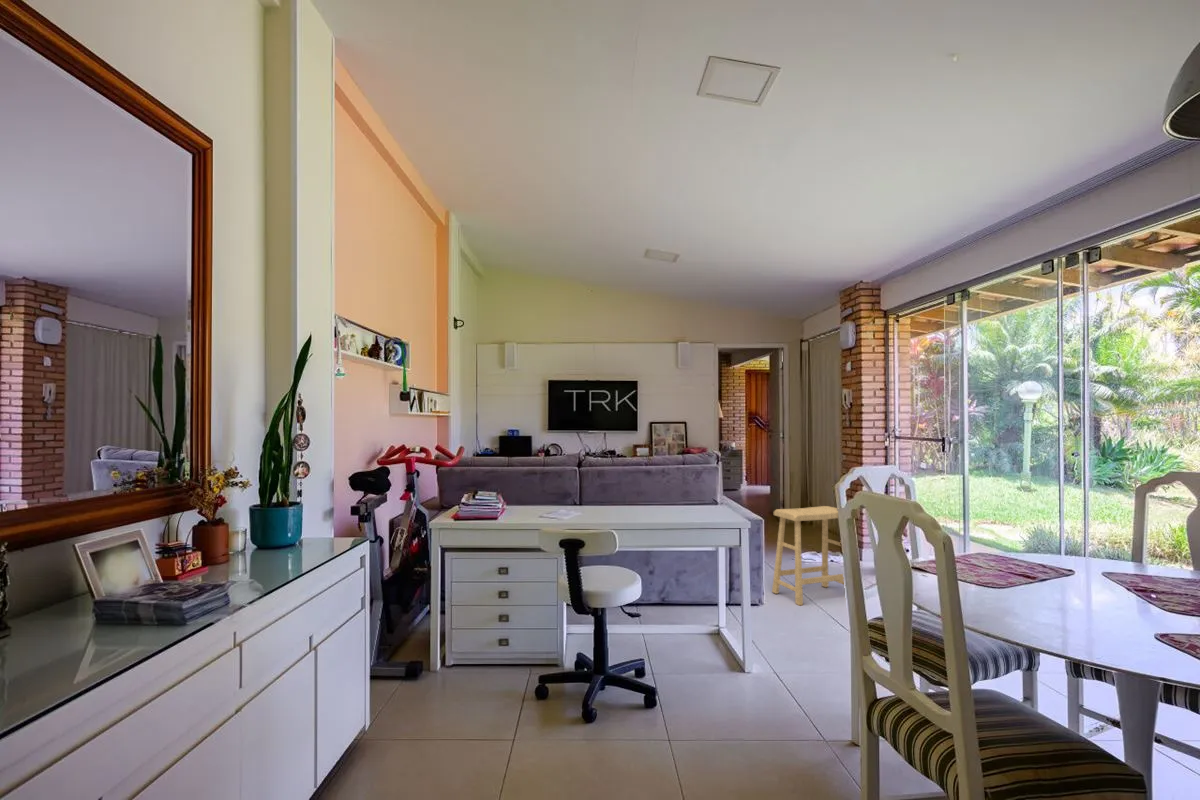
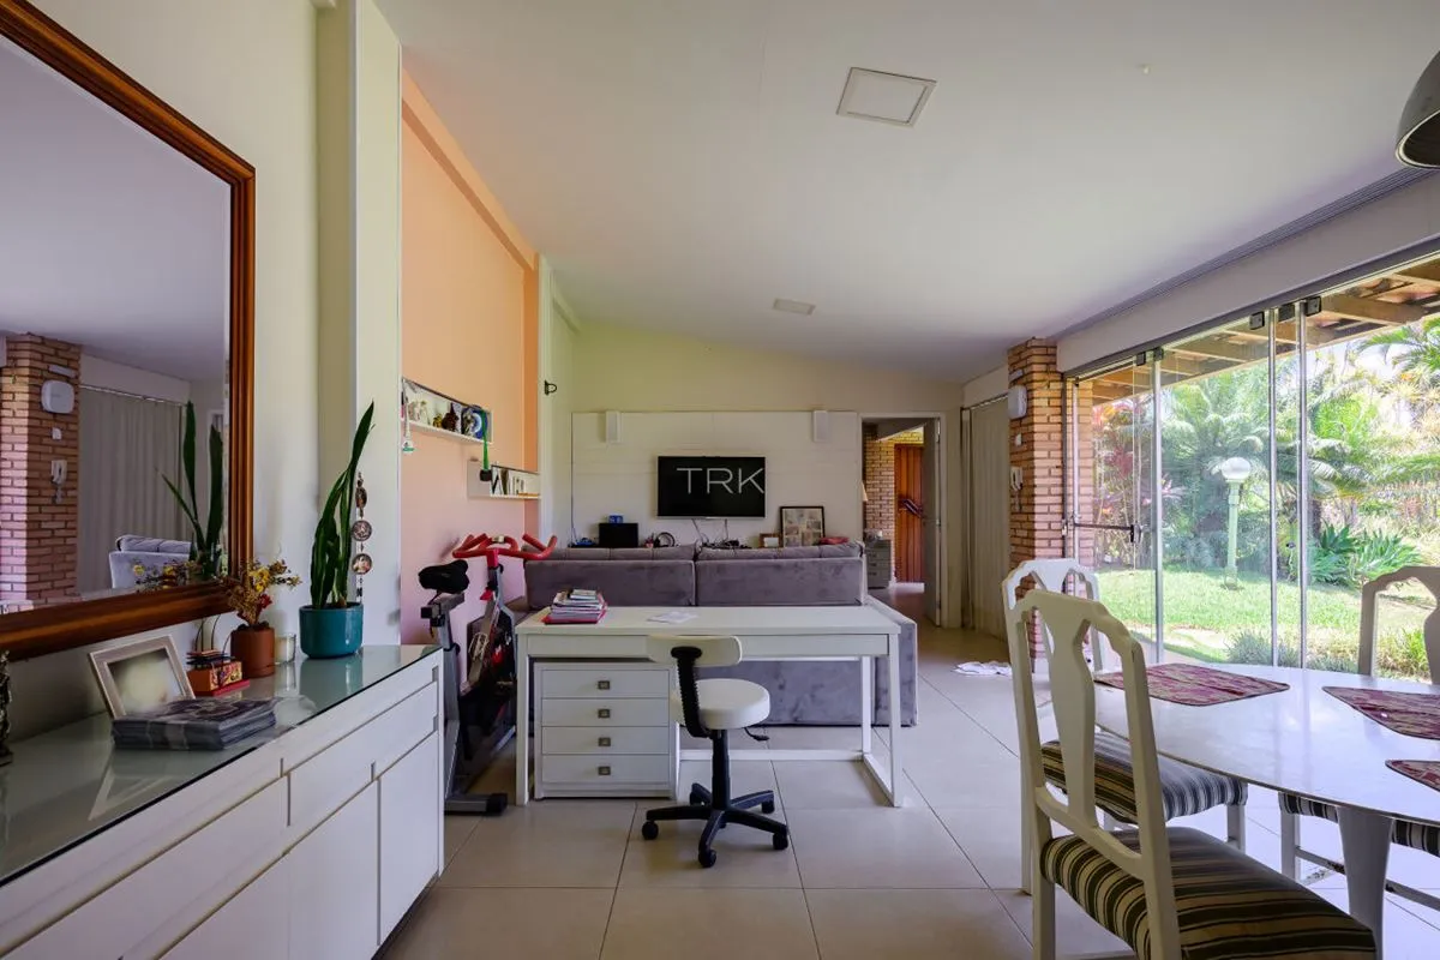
- stool [771,505,845,607]
